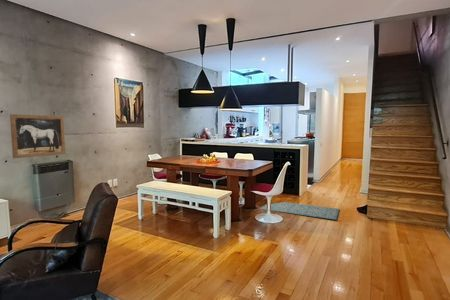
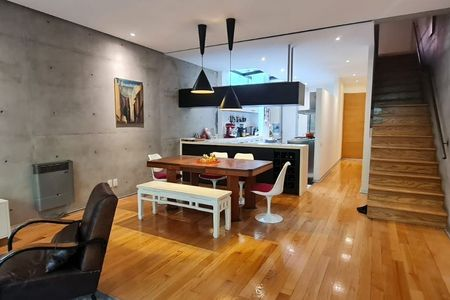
- rug [259,201,340,221]
- wall art [9,113,66,159]
